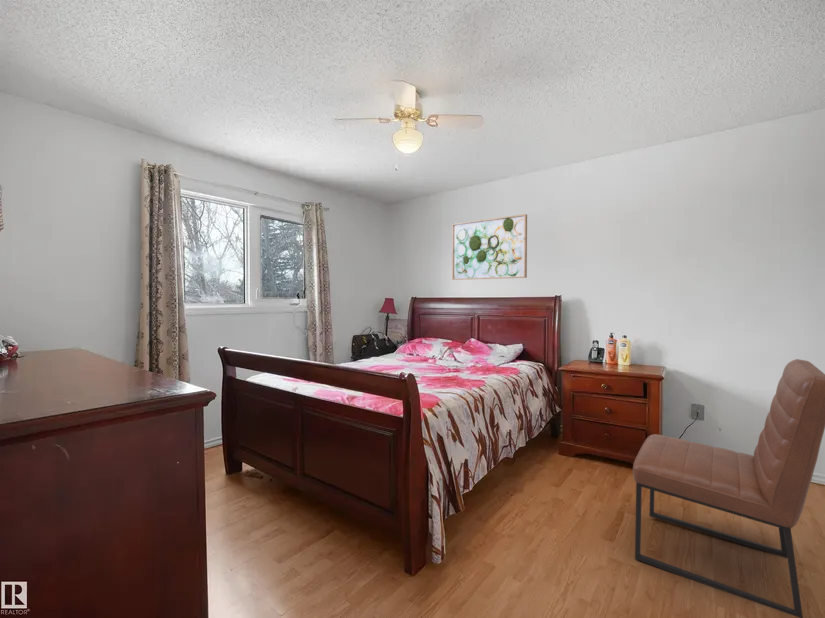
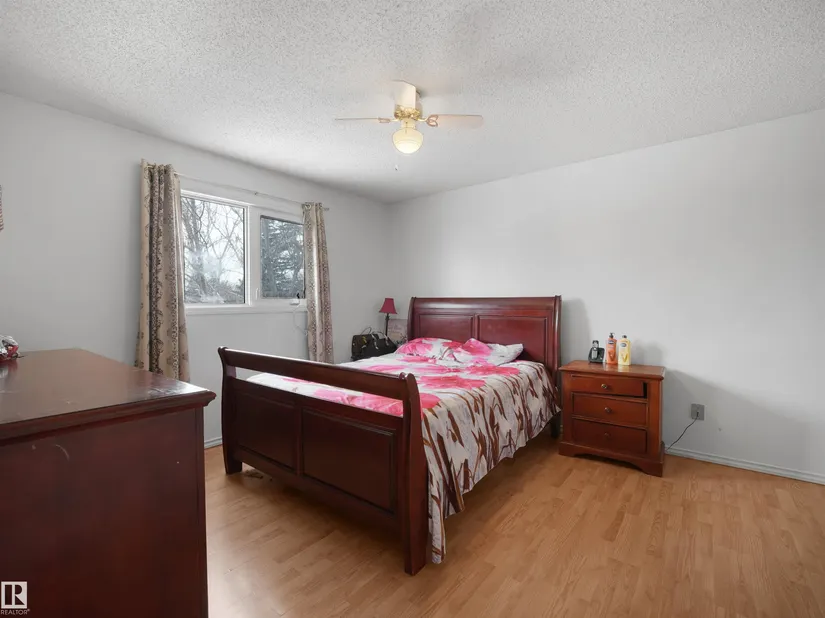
- wall art [451,213,528,281]
- chair [632,358,825,618]
